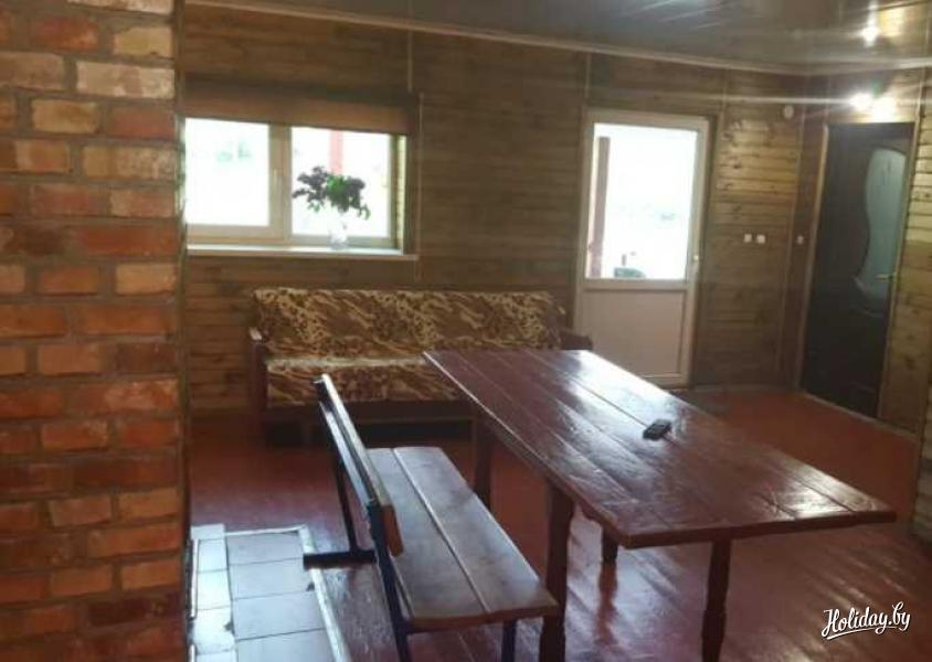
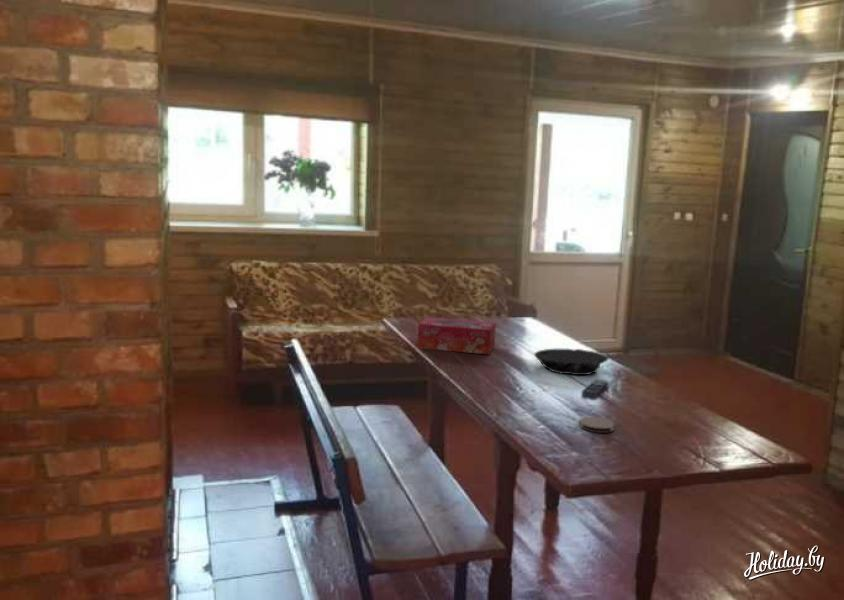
+ tissue box [416,316,497,355]
+ bowl [533,347,610,376]
+ coaster [578,416,616,434]
